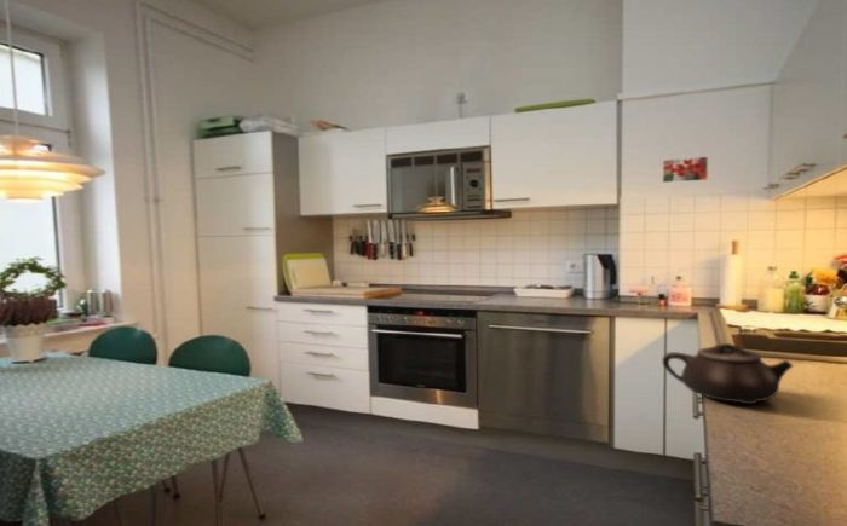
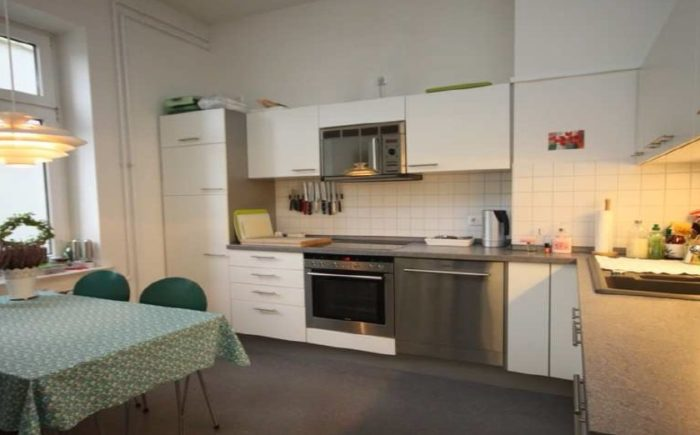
- teapot [661,342,795,405]
